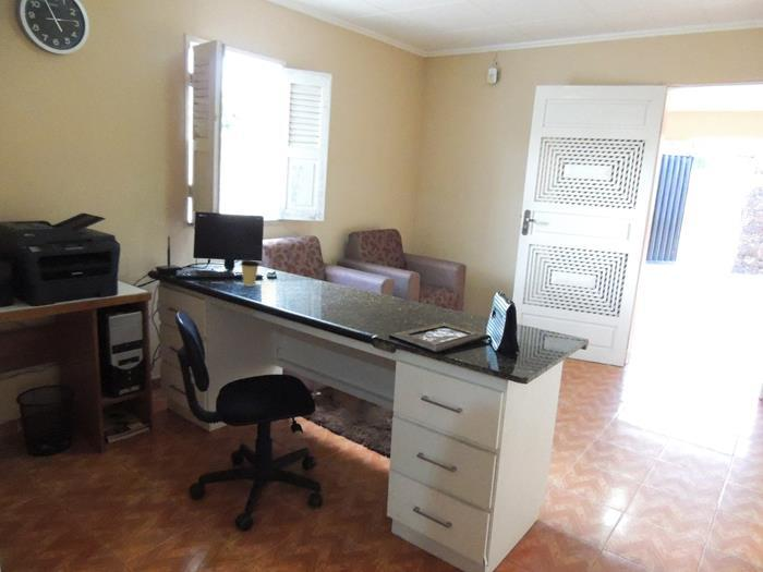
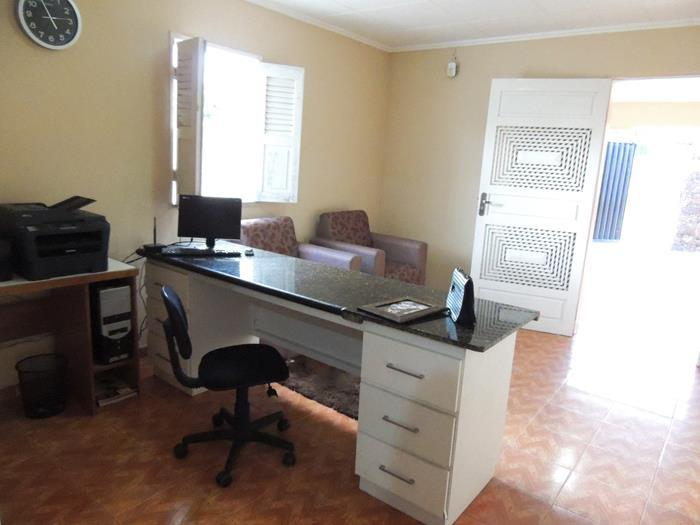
- coffee cup [240,259,261,288]
